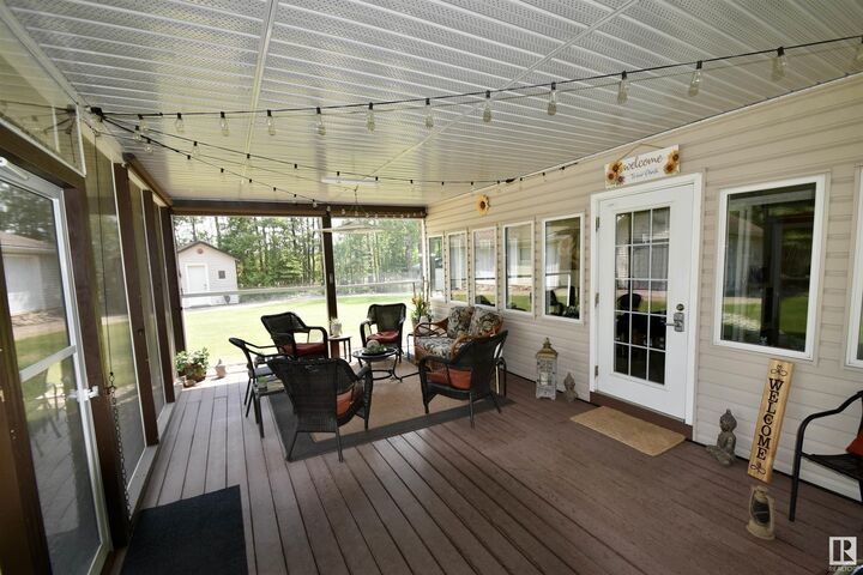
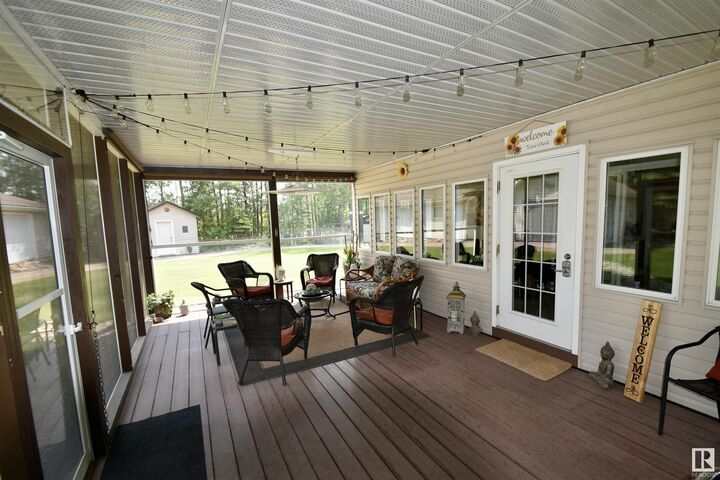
- lantern [746,484,776,541]
